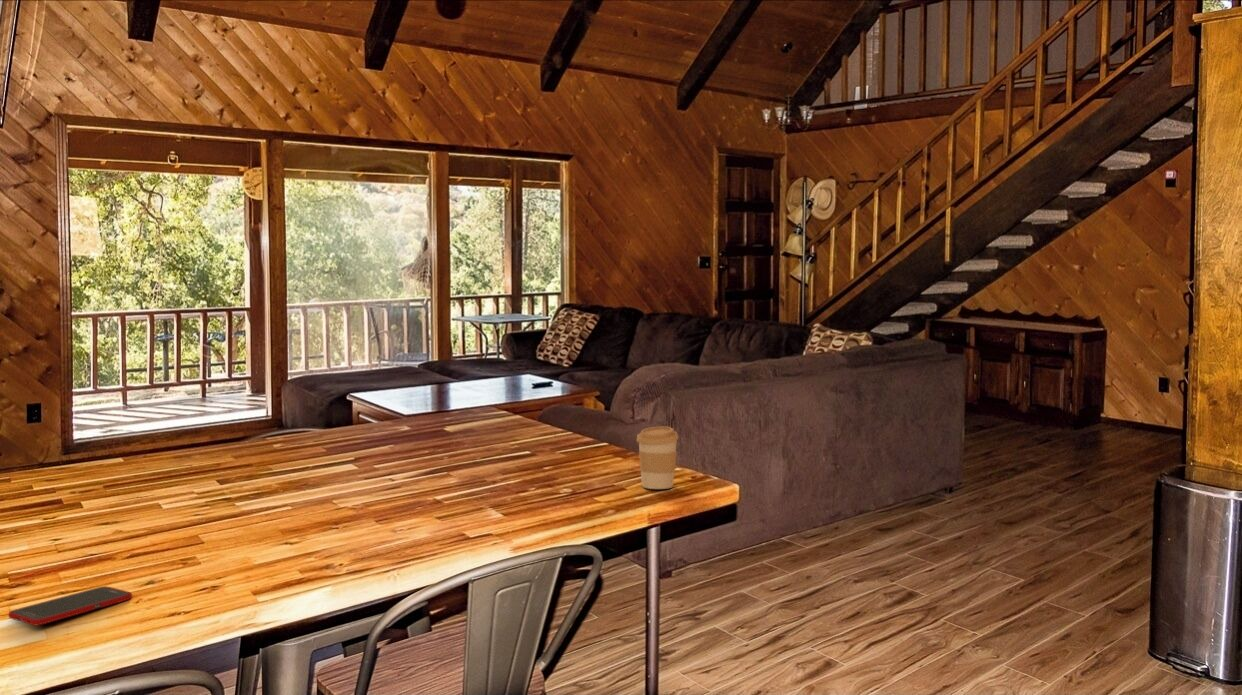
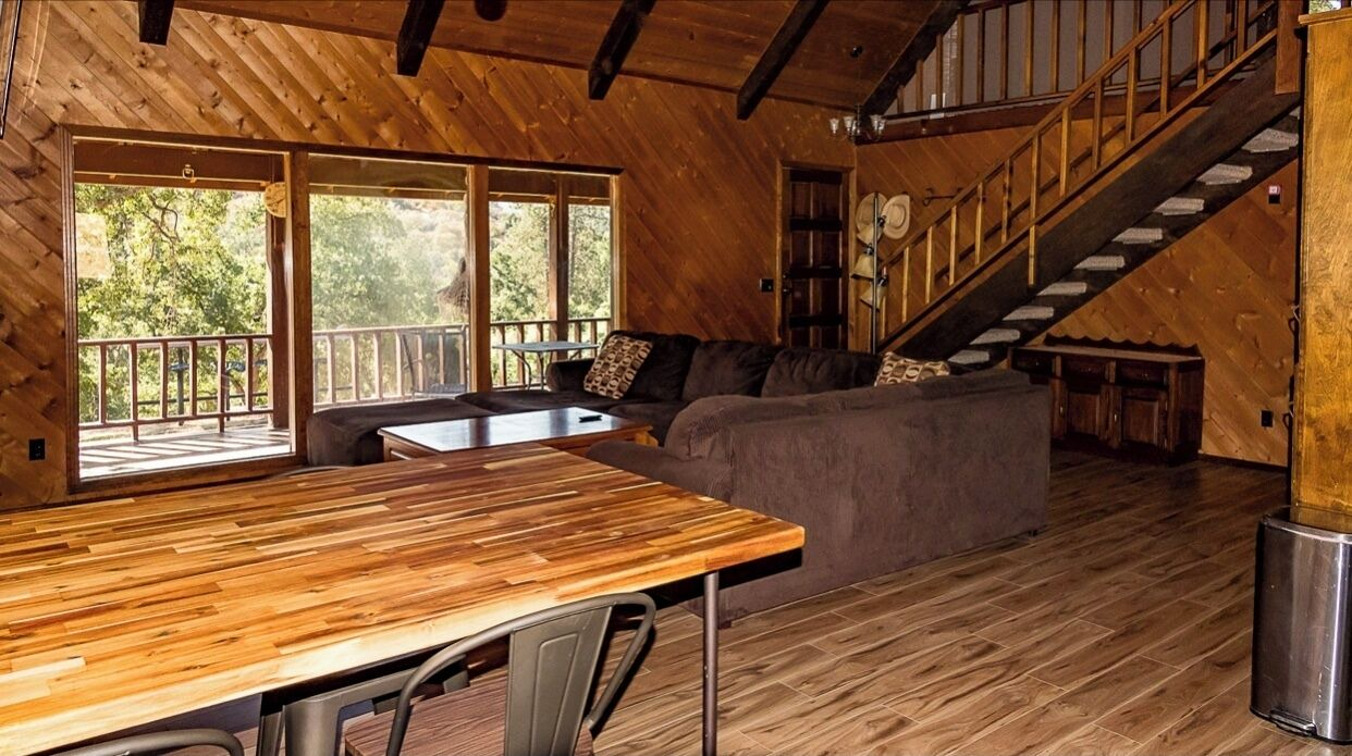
- cell phone [8,585,133,627]
- coffee cup [636,426,679,490]
